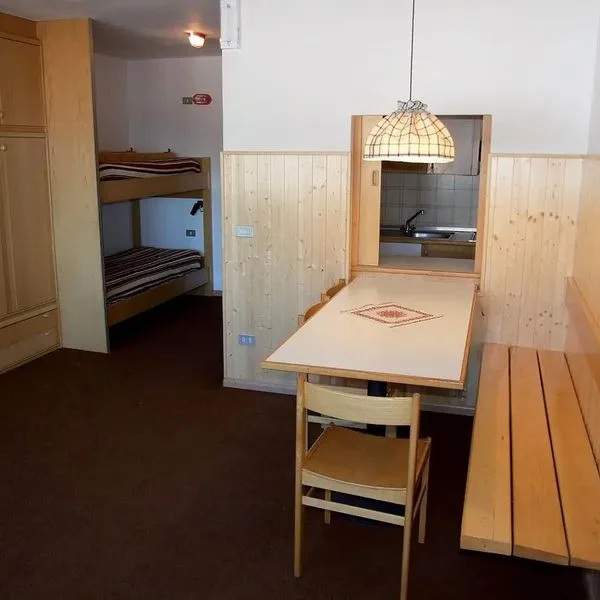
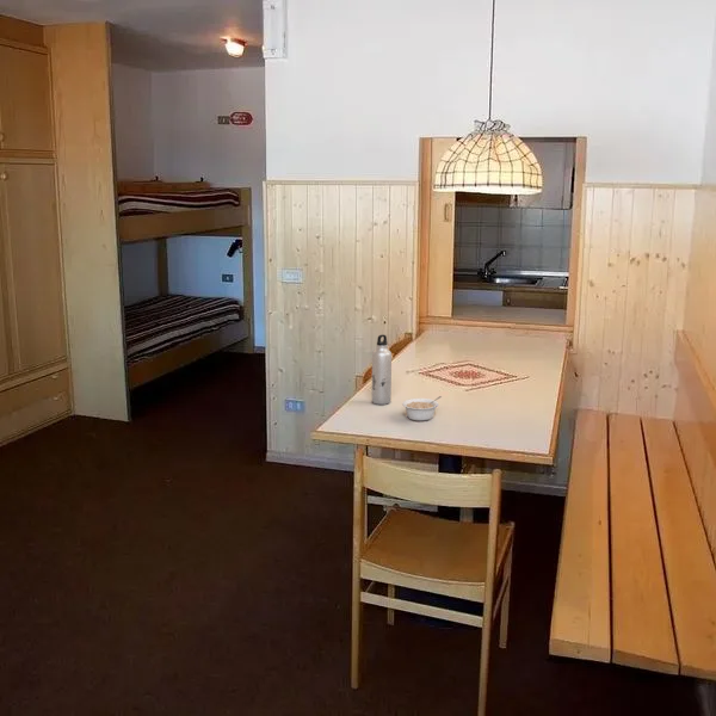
+ water bottle [371,333,393,406]
+ legume [401,395,443,422]
